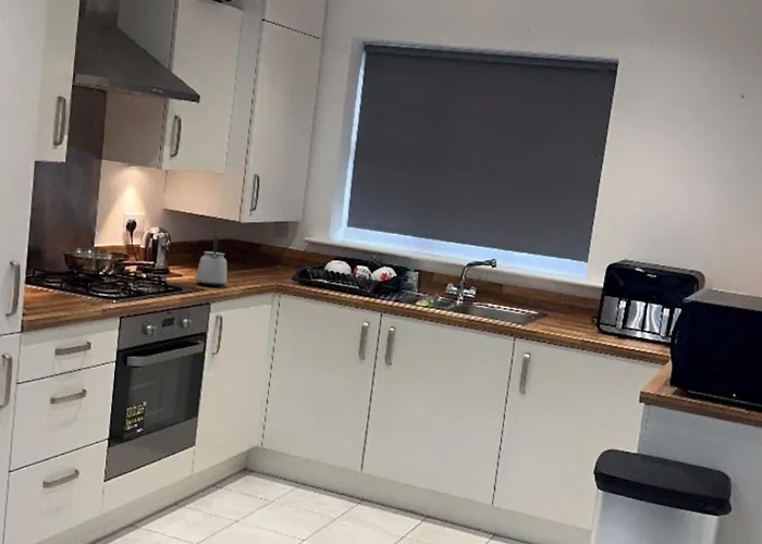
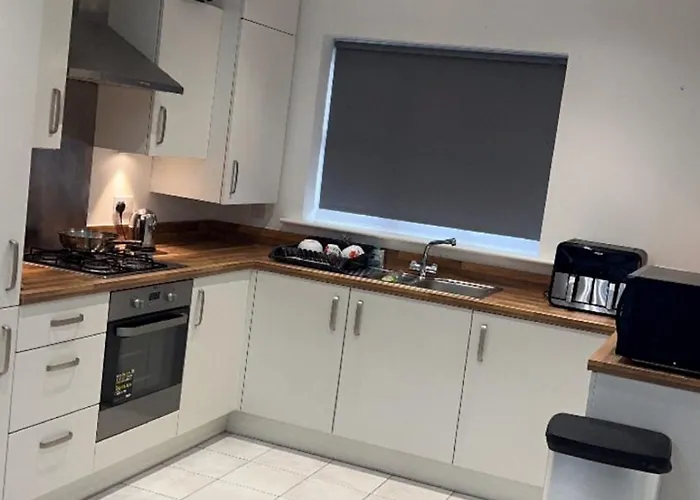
- kettle [195,233,228,287]
